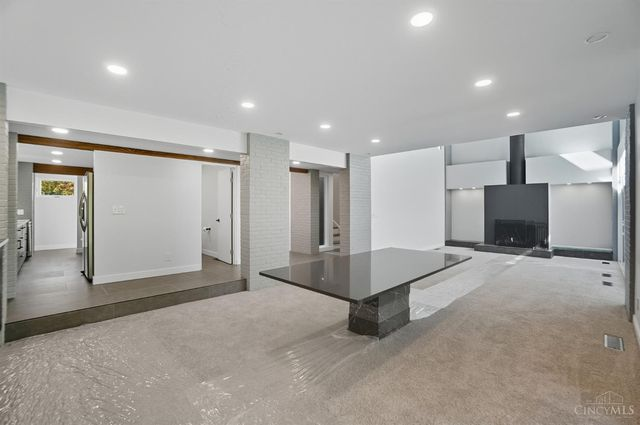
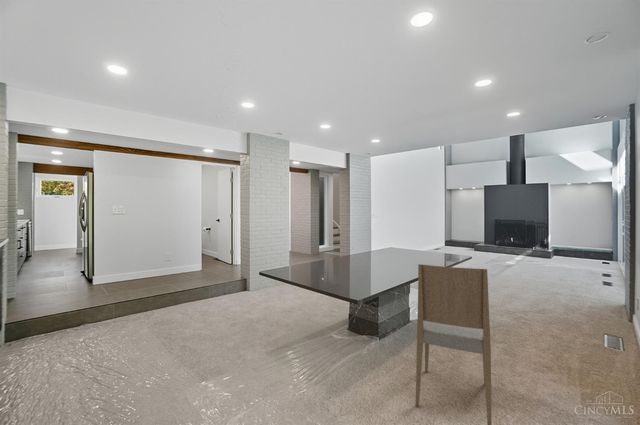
+ dining chair [415,263,493,425]
